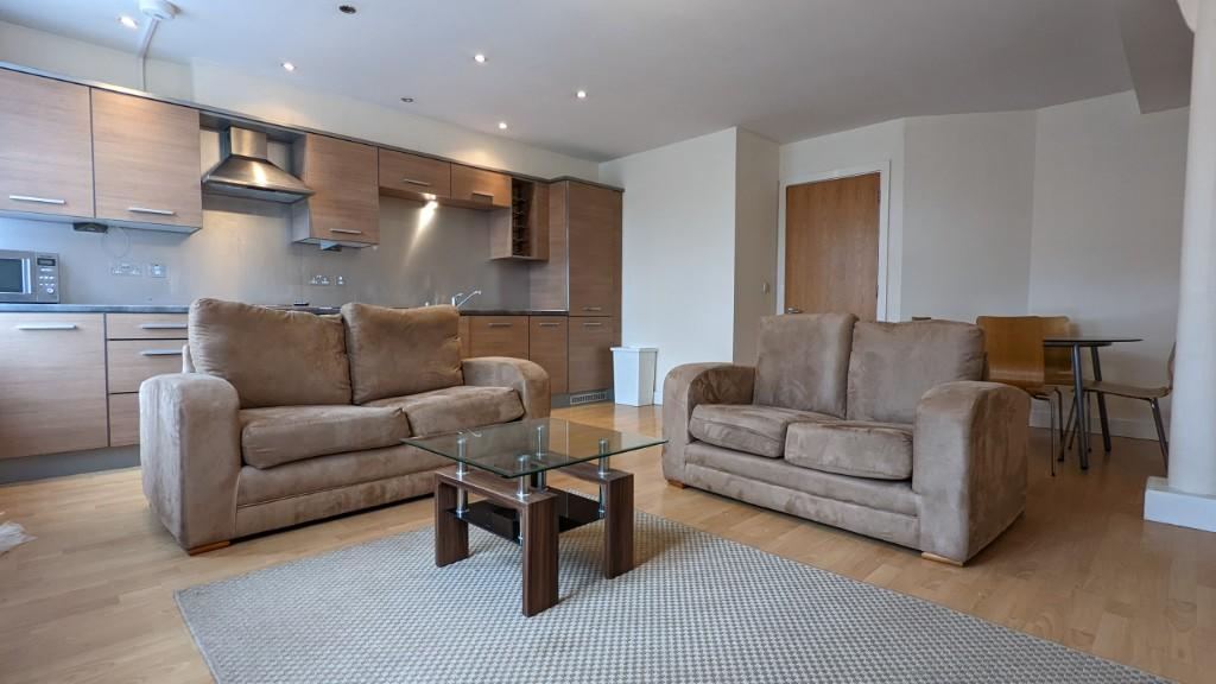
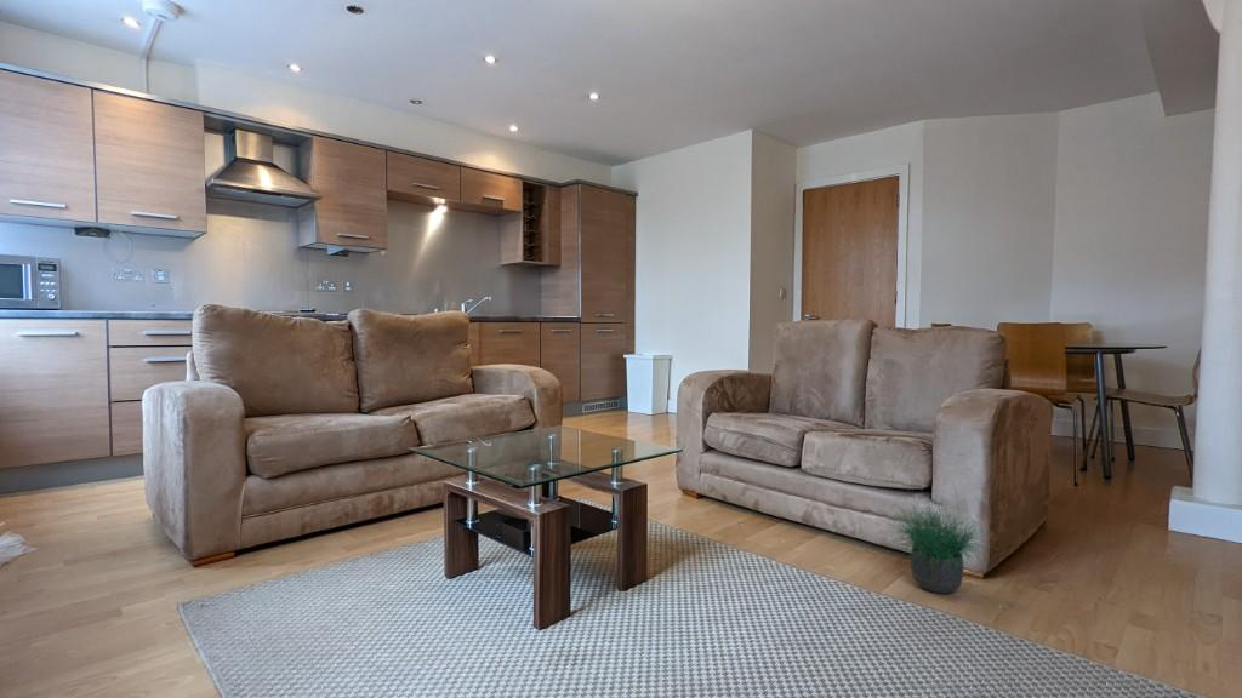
+ potted plant [878,481,996,595]
